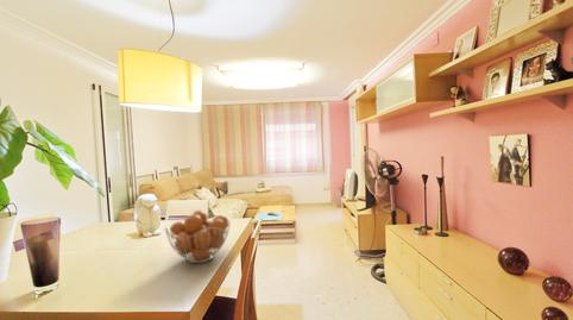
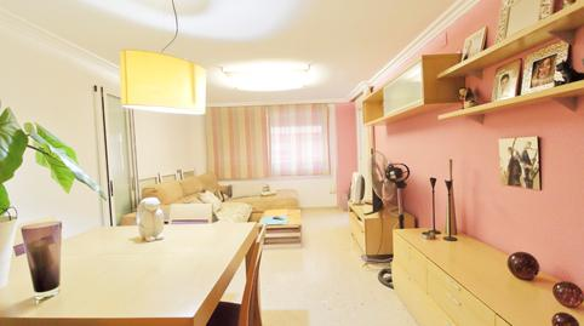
- fruit basket [164,209,232,264]
